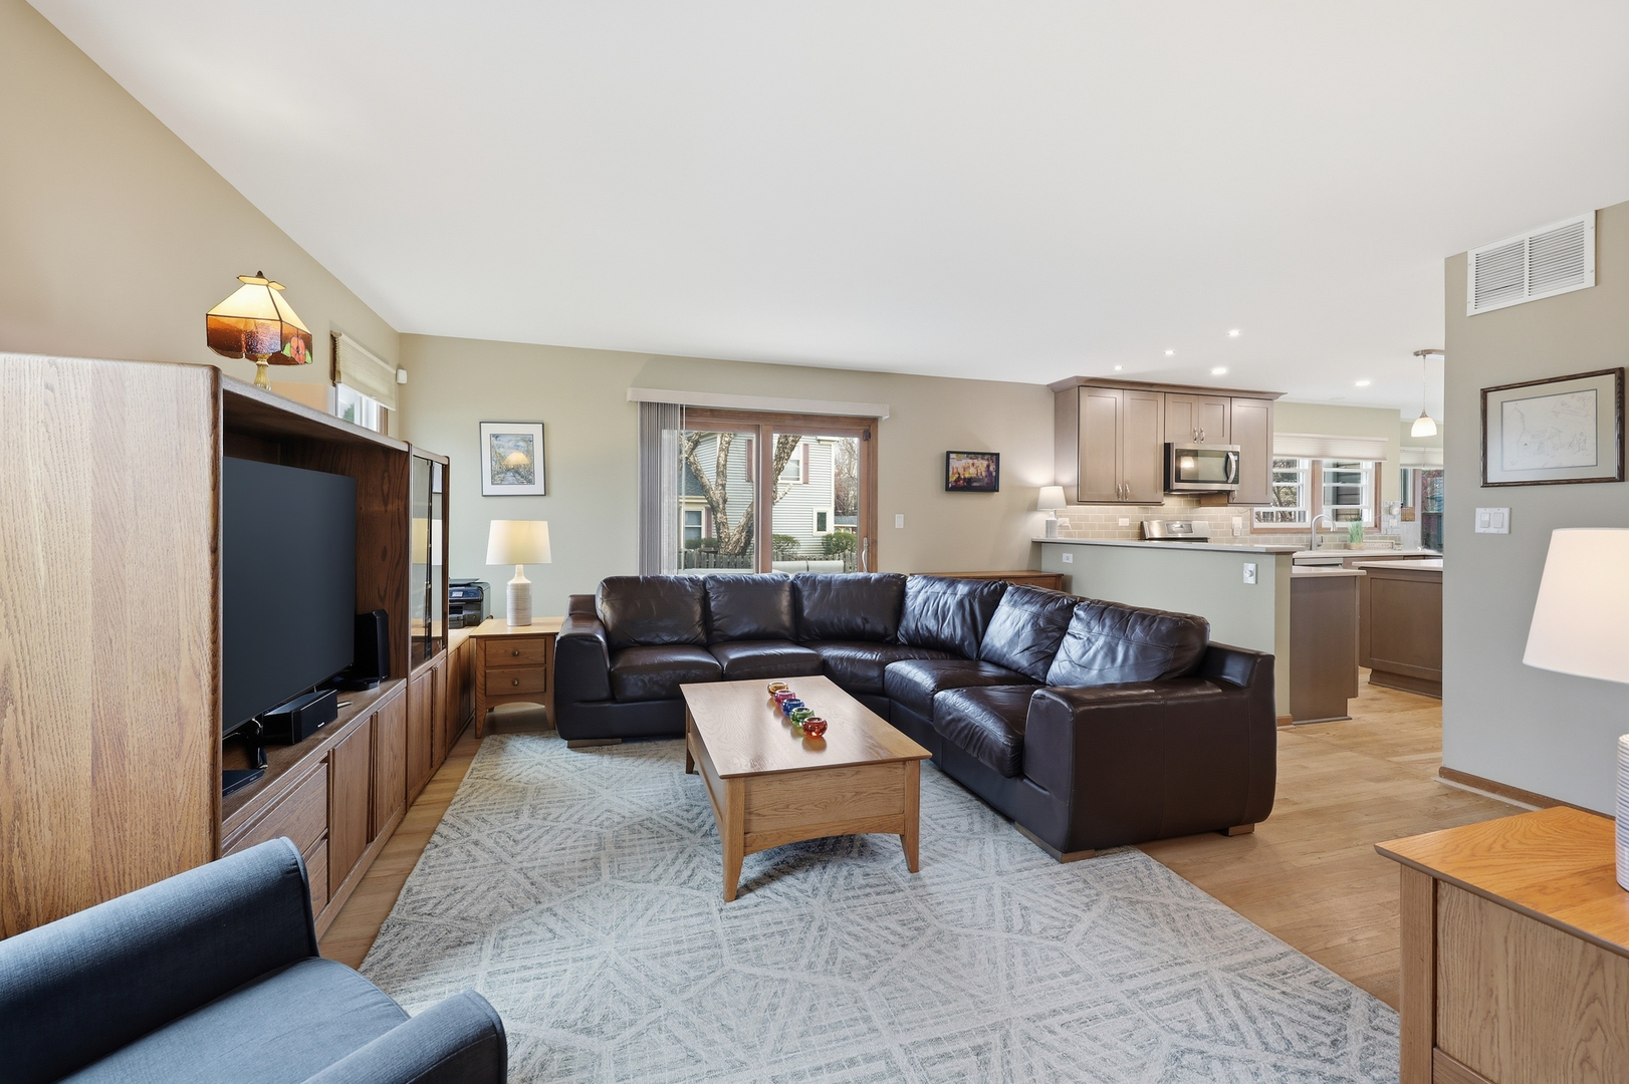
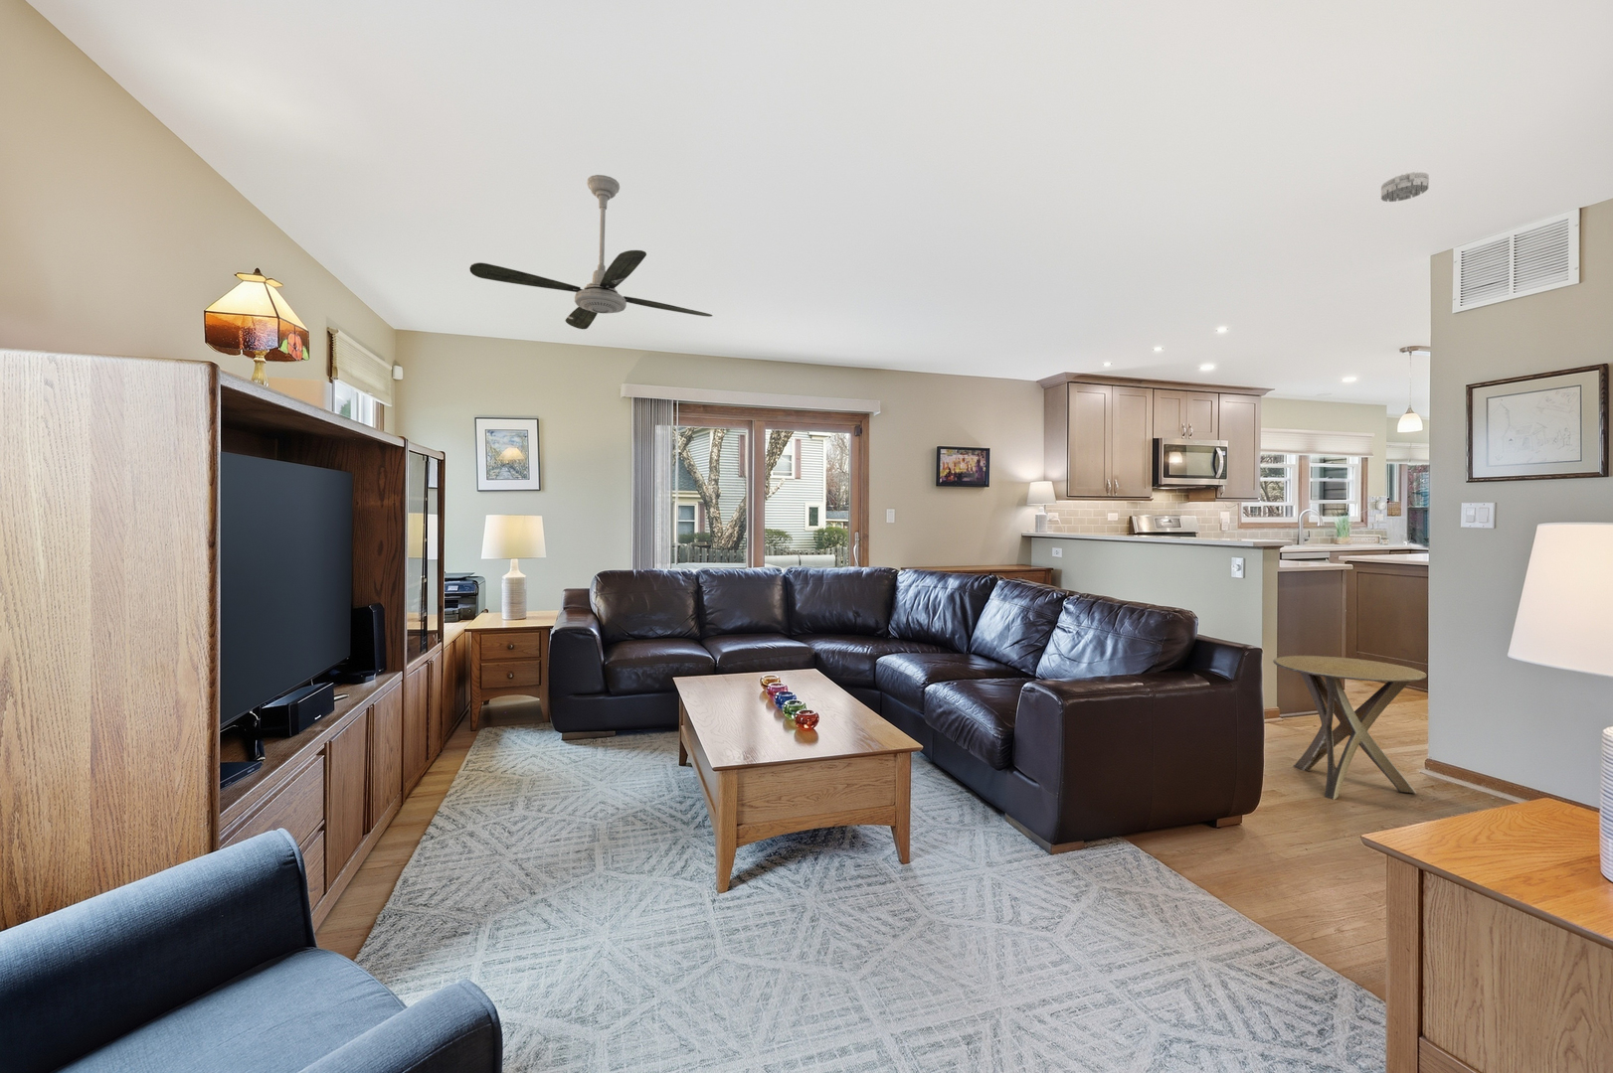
+ side table [1271,655,1428,801]
+ smoke detector [1381,171,1430,202]
+ ceiling fan [470,174,714,329]
